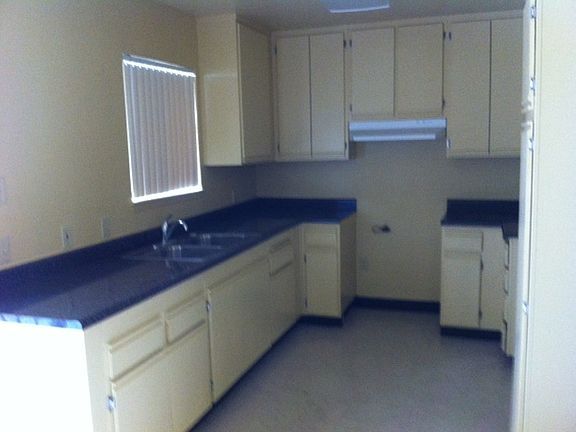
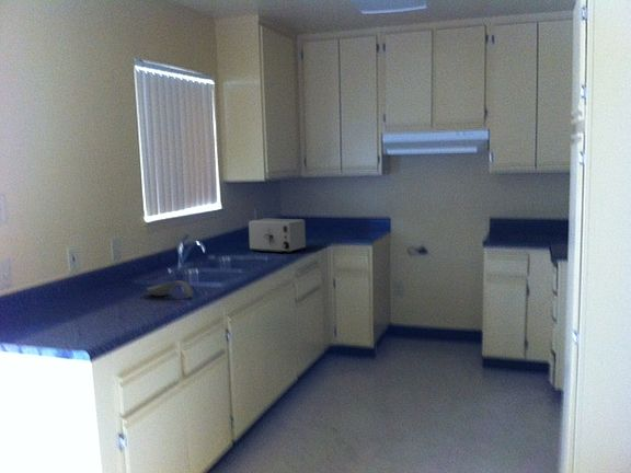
+ toaster [248,218,307,254]
+ spoon rest [146,279,195,299]
